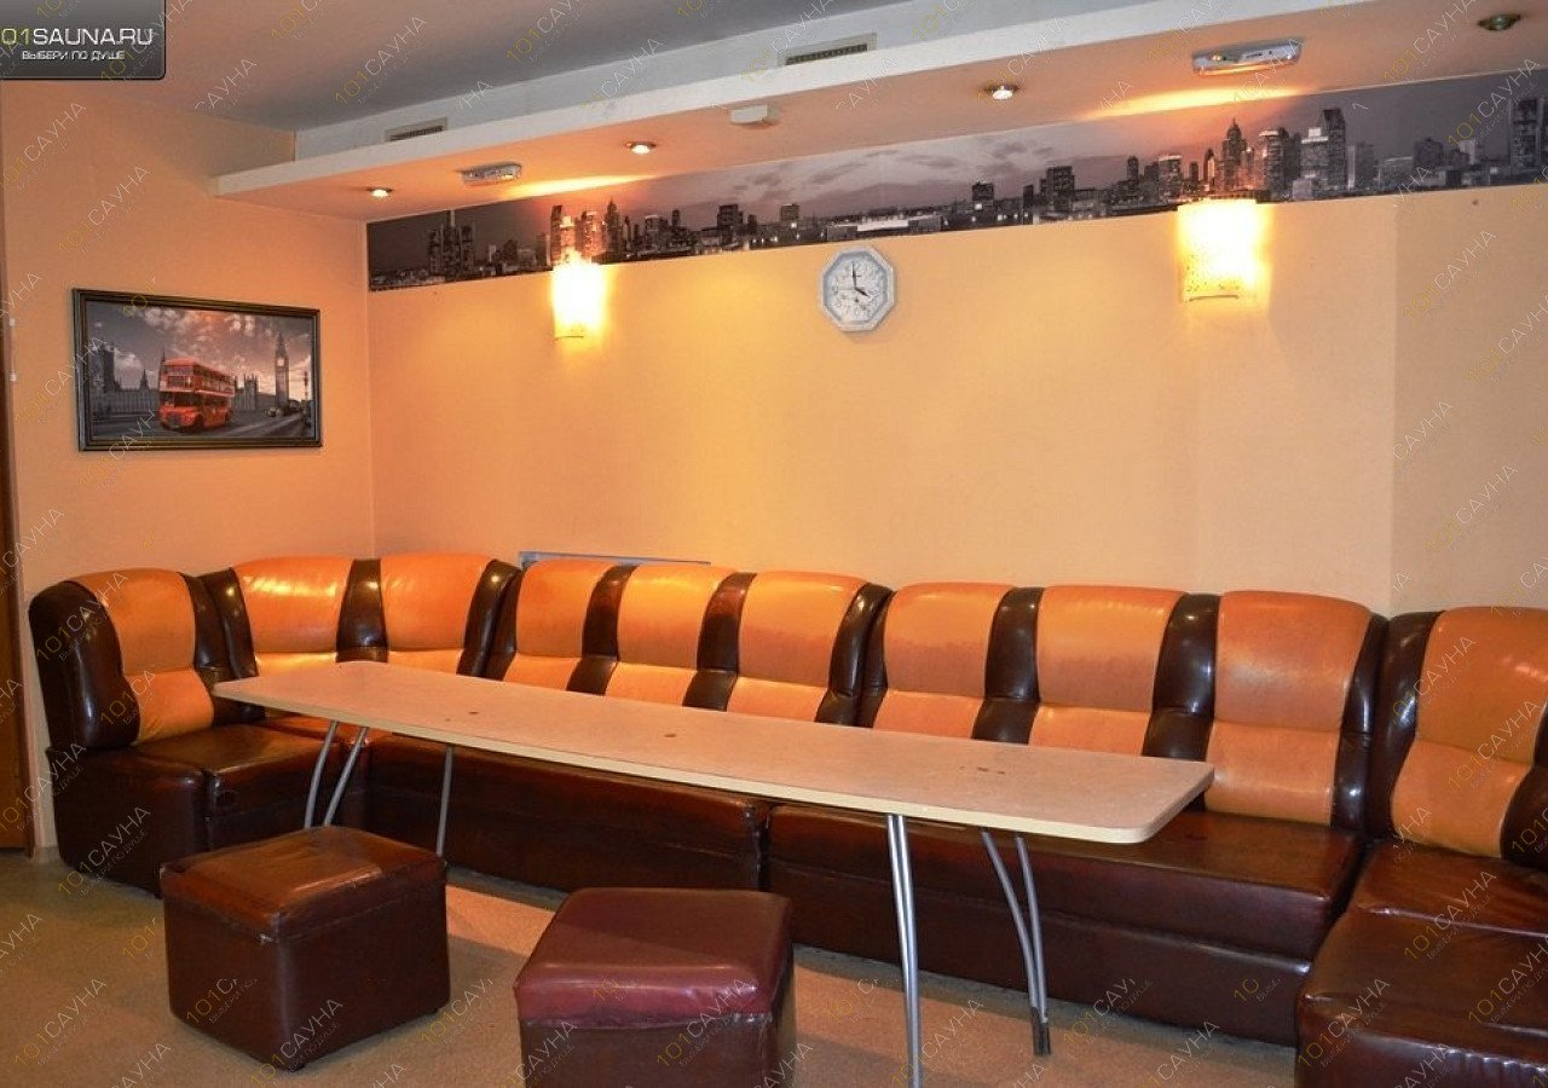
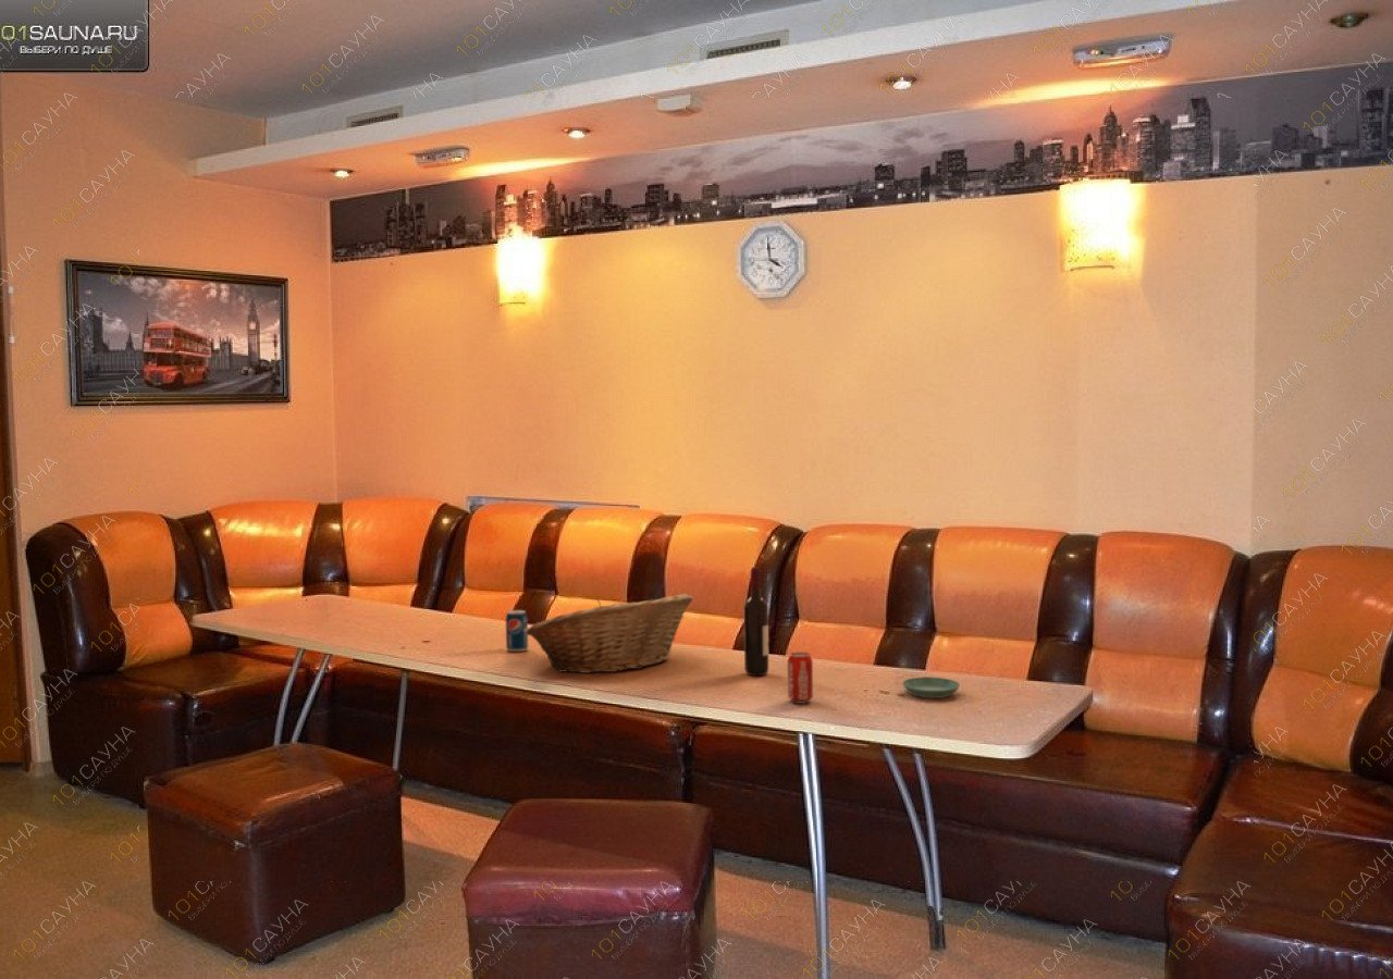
+ saucer [901,676,961,699]
+ wine bottle [743,566,769,677]
+ beverage can [505,609,529,653]
+ fruit basket [527,593,694,674]
+ beverage can [787,652,814,705]
